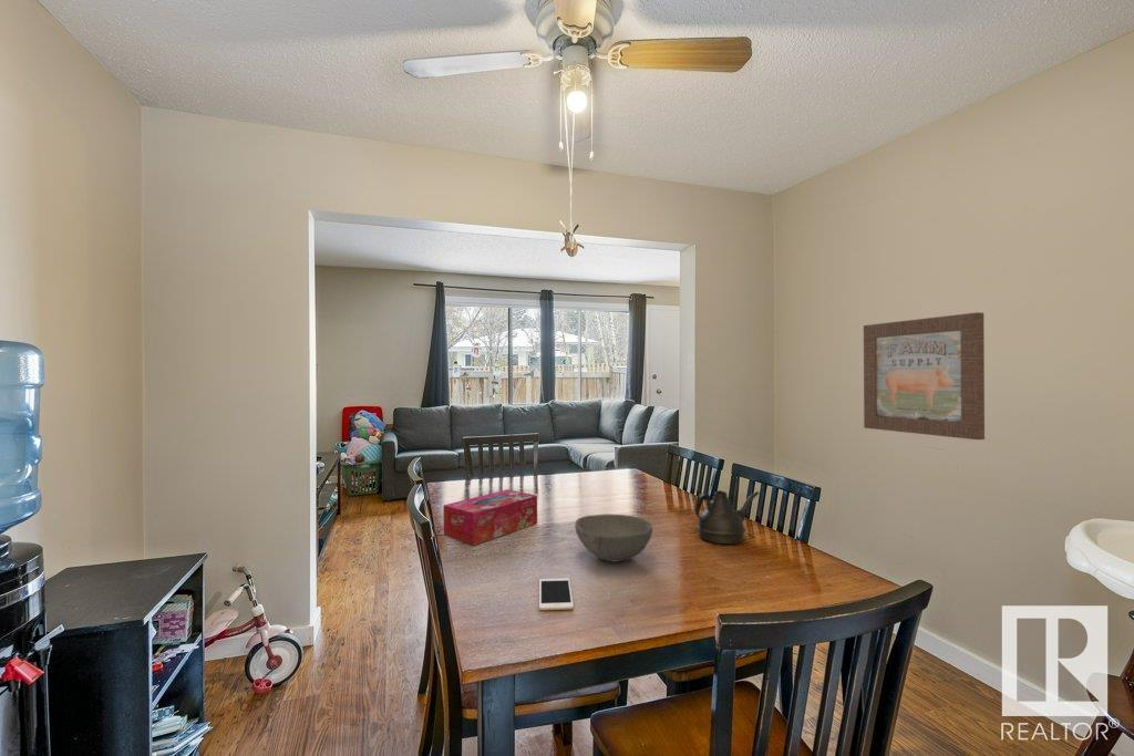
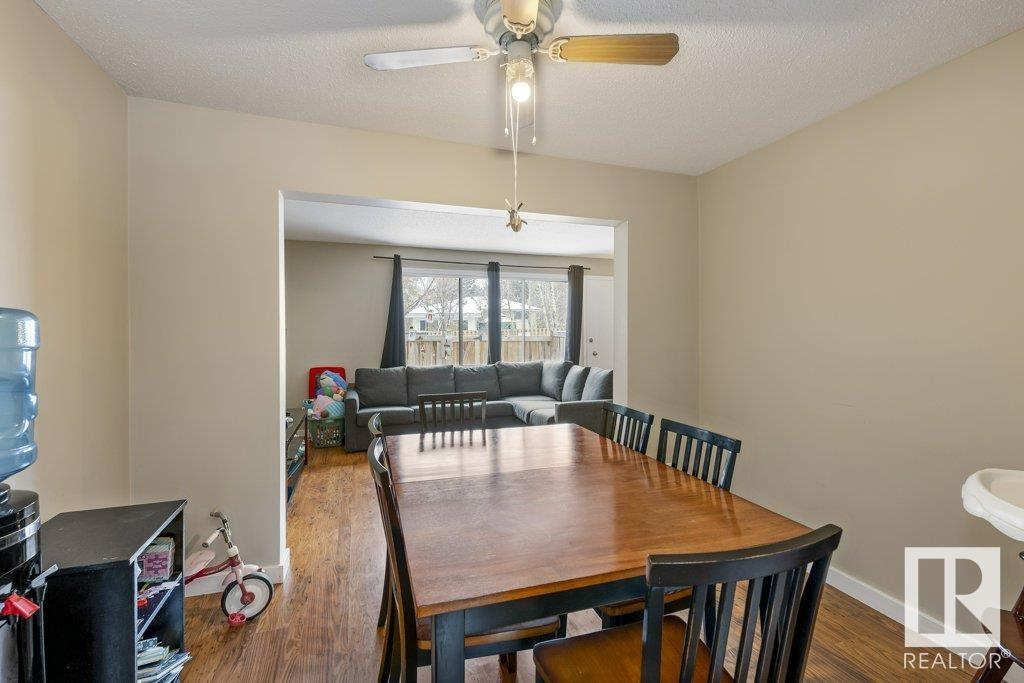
- teapot [694,489,760,545]
- wall art [863,311,986,441]
- bowl [574,514,653,562]
- cell phone [538,577,575,611]
- tissue box [442,488,538,546]
